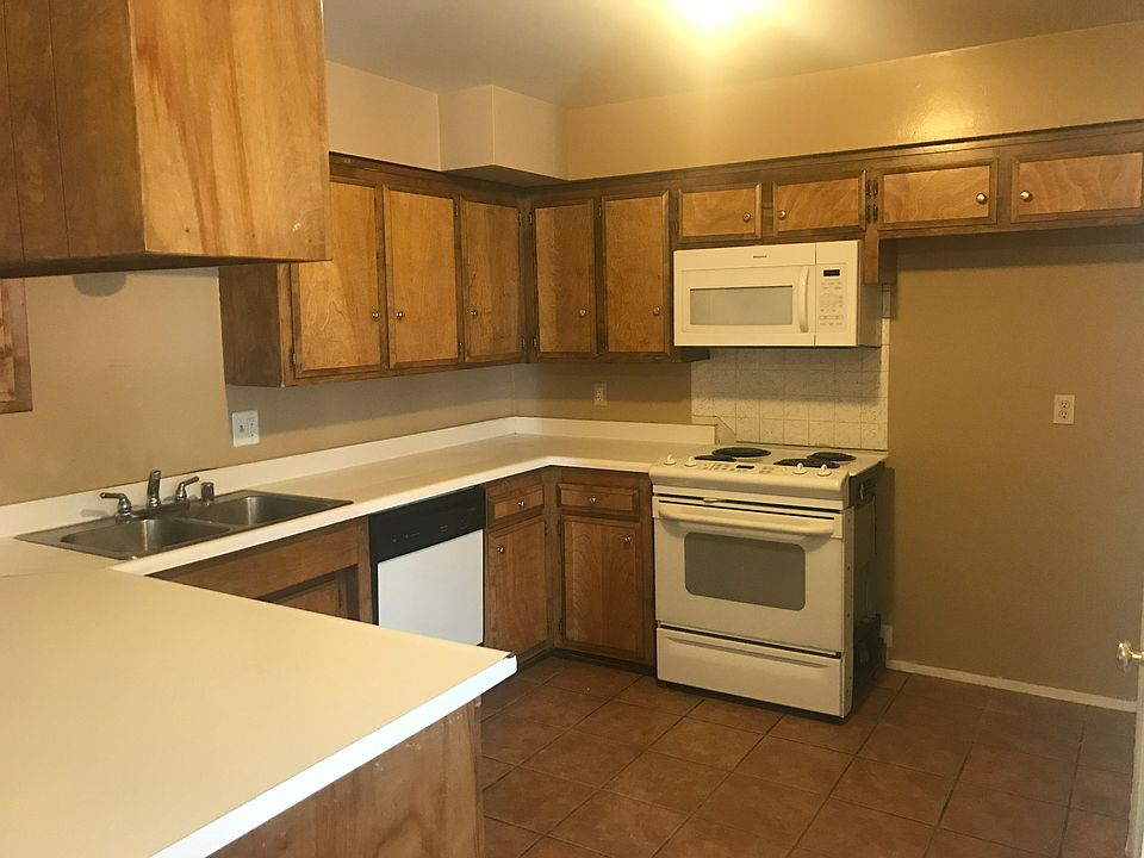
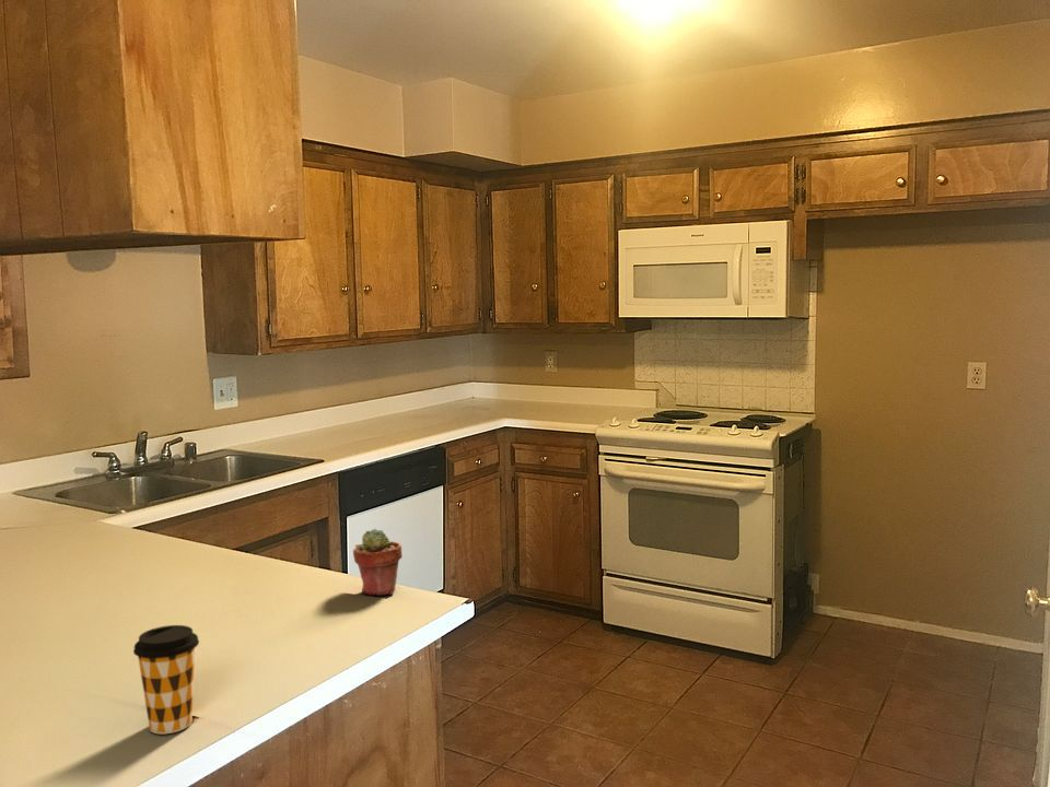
+ coffee cup [132,624,200,735]
+ potted succulent [352,528,404,597]
